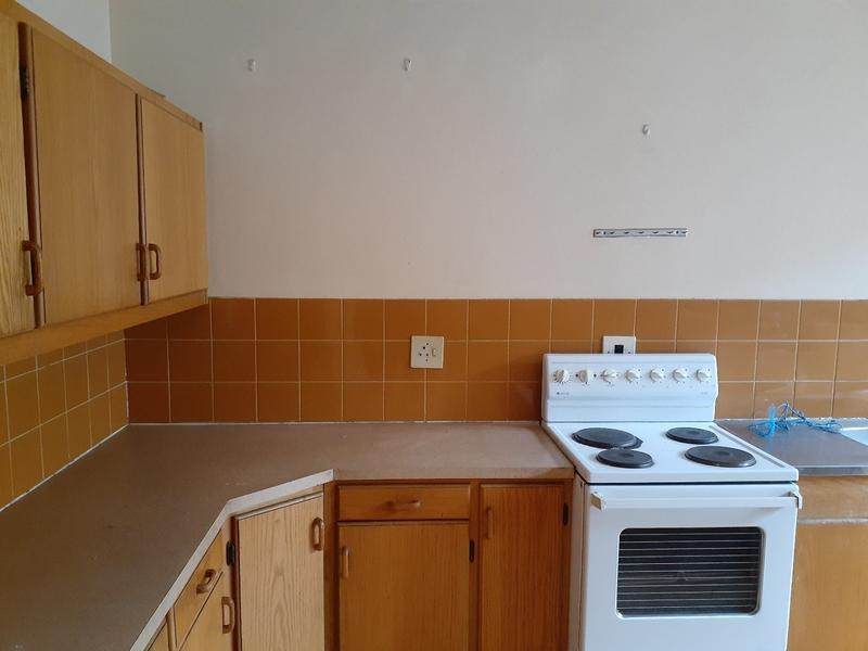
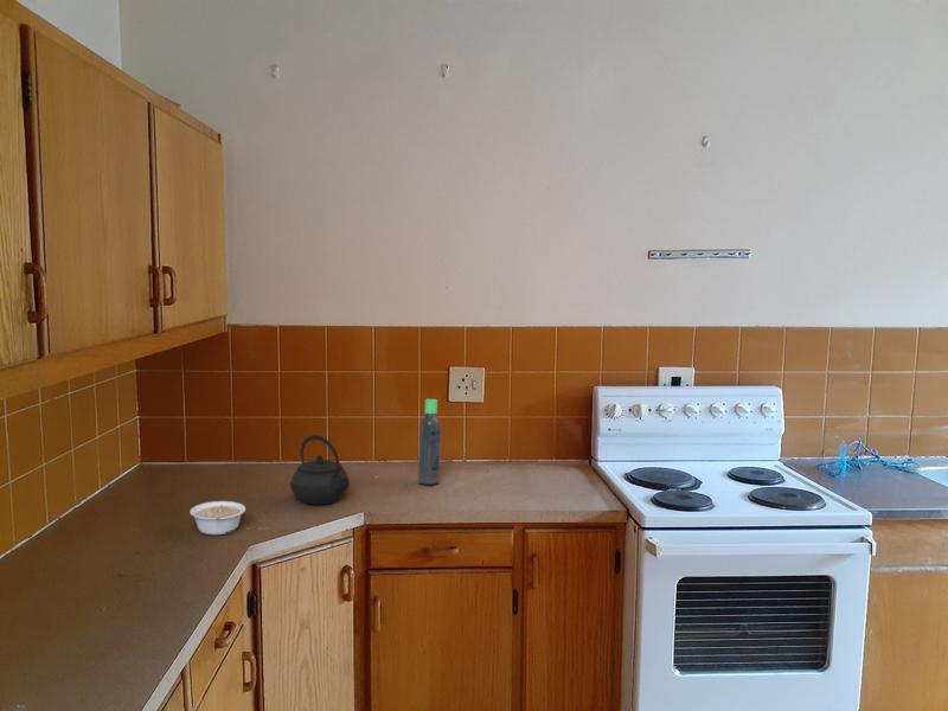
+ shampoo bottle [417,398,442,486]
+ legume [188,500,246,536]
+ kettle [289,434,351,506]
